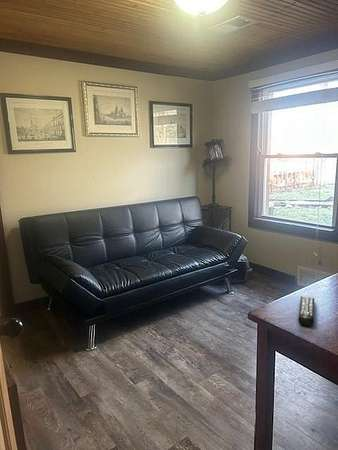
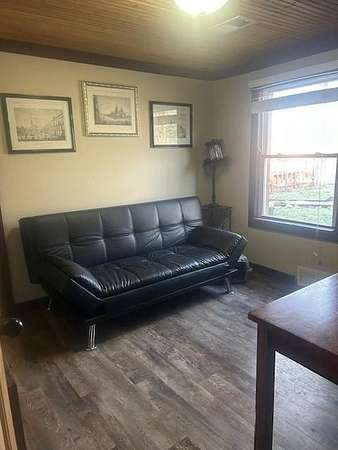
- remote control [297,295,315,327]
